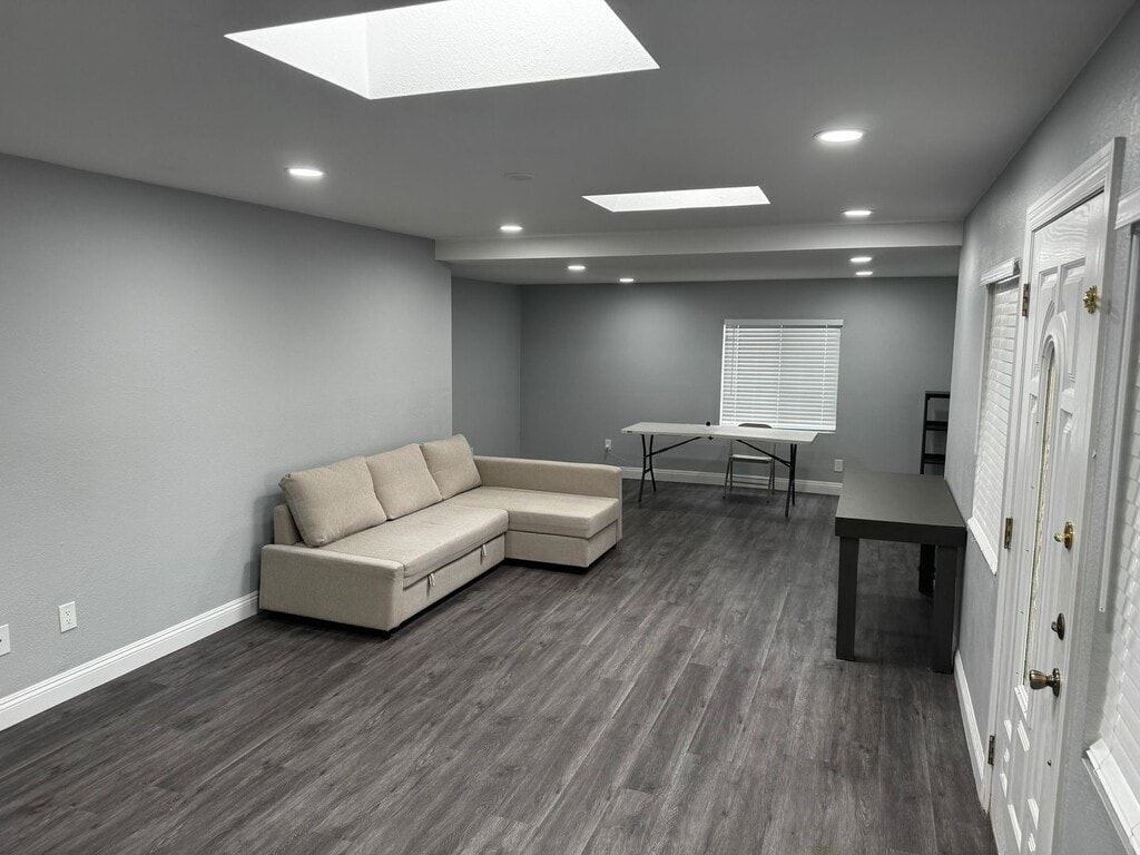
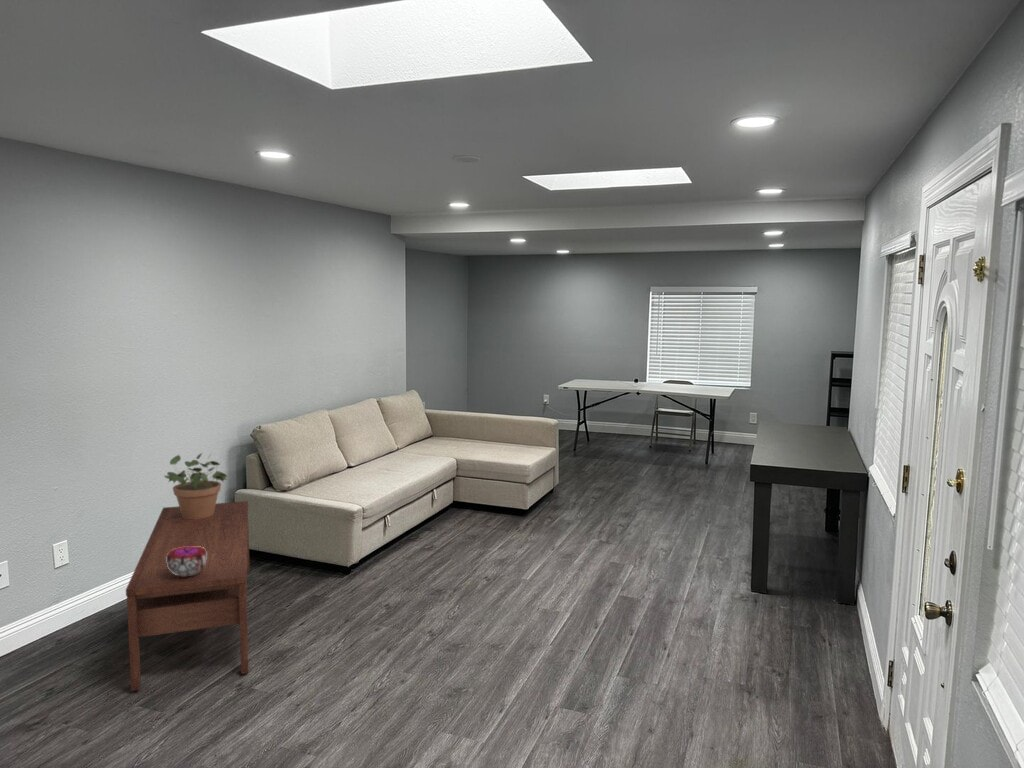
+ decorative bowl [166,546,207,576]
+ potted plant [163,452,230,519]
+ coffee table [125,500,251,692]
